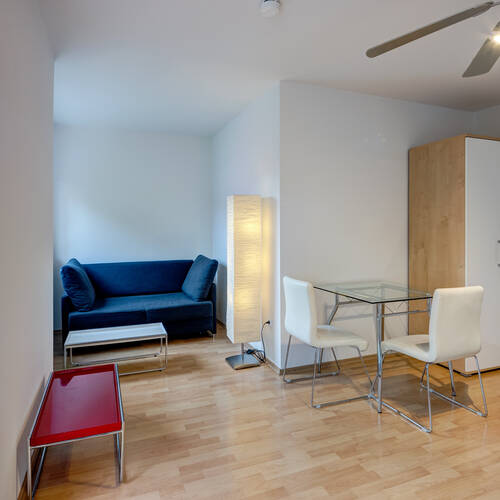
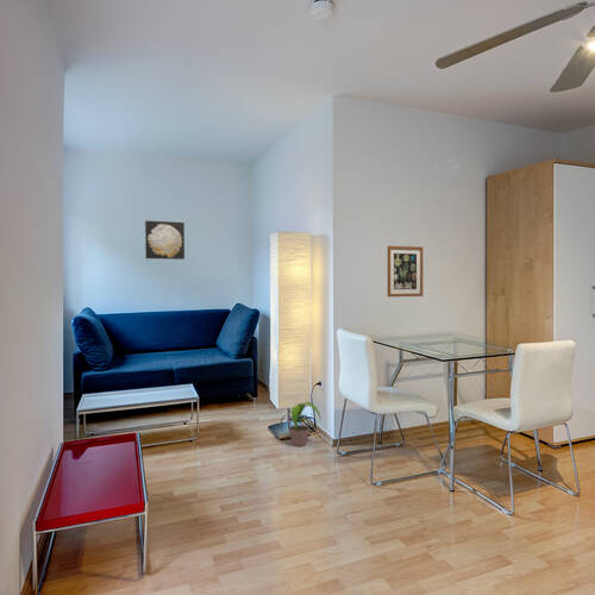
+ potted plant [277,401,322,447]
+ wall art [144,220,186,261]
+ wall art [387,245,424,298]
